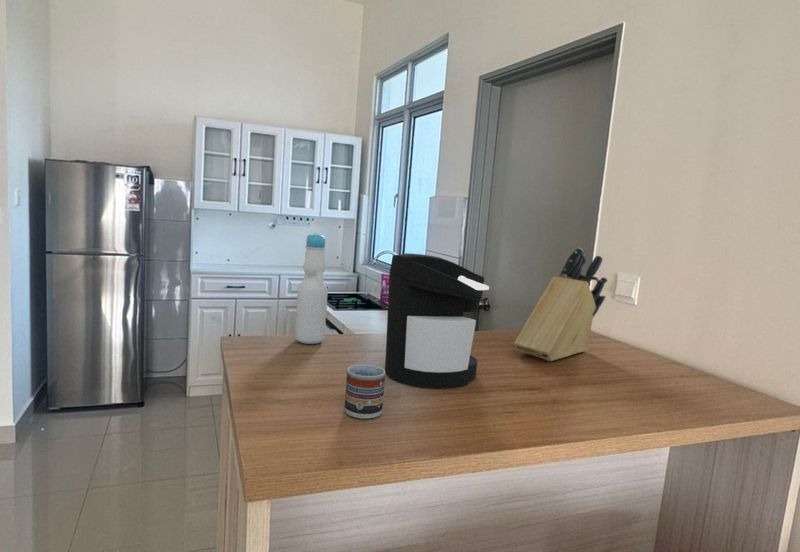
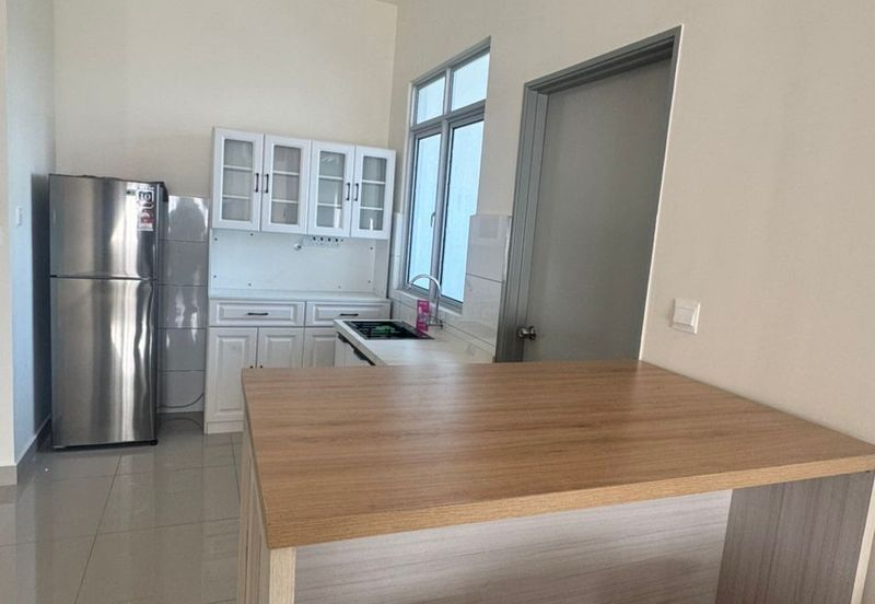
- coffee maker [384,252,490,389]
- bottle [294,232,328,345]
- cup [343,364,386,420]
- knife block [513,247,609,362]
